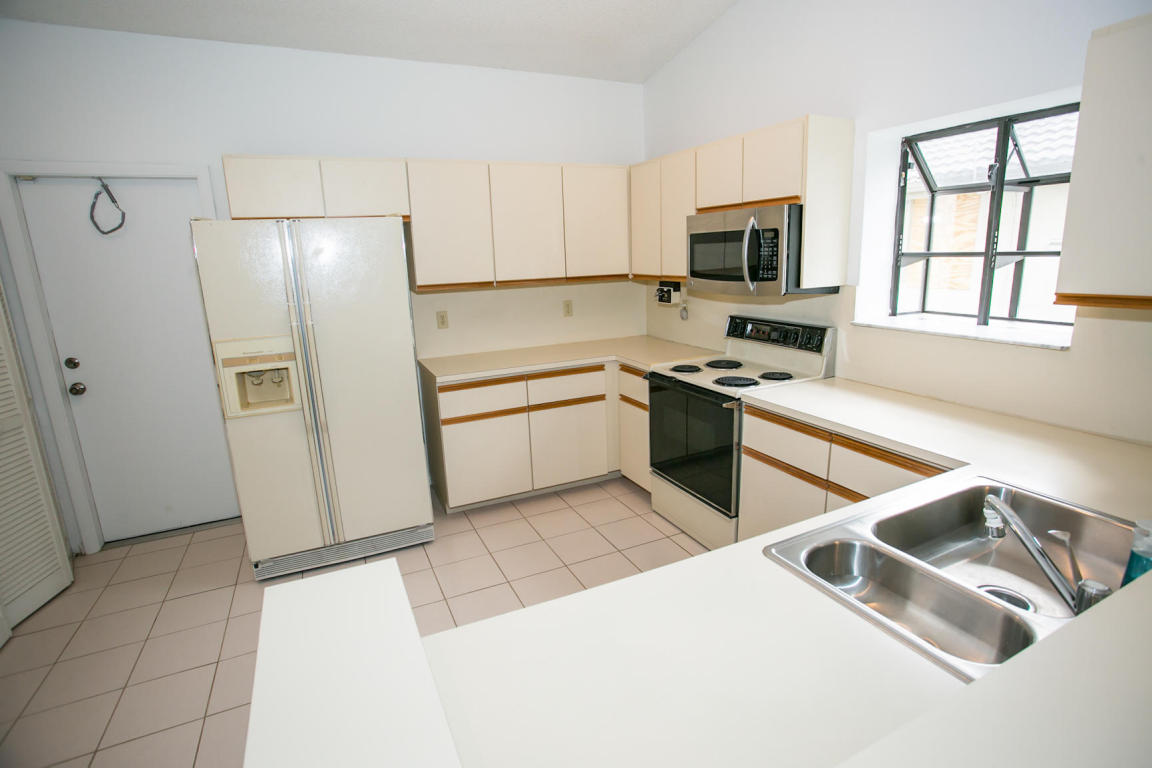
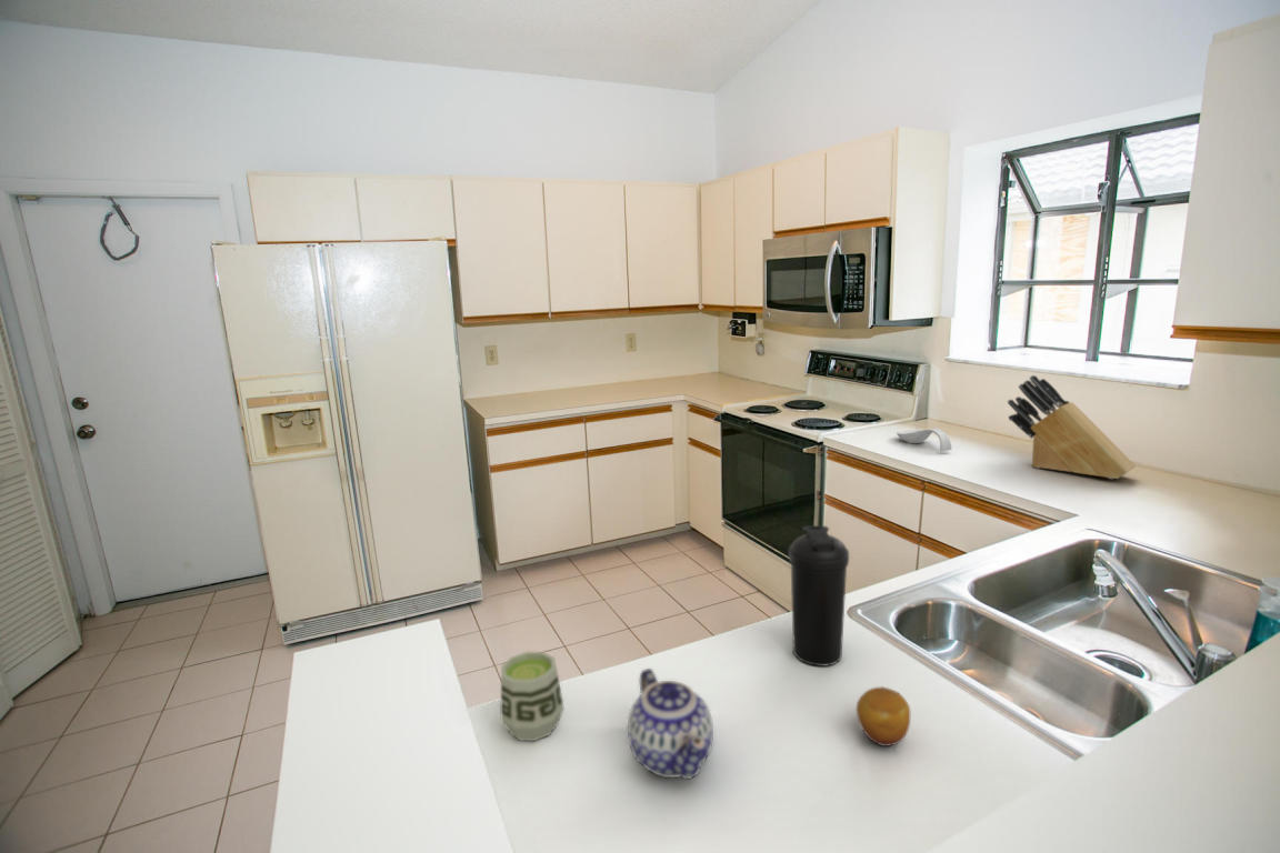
+ teapot [627,668,714,780]
+ knife block [1007,374,1137,480]
+ cup [500,651,564,742]
+ water bottle [788,524,850,668]
+ spoon rest [896,428,952,452]
+ fruit [856,686,911,747]
